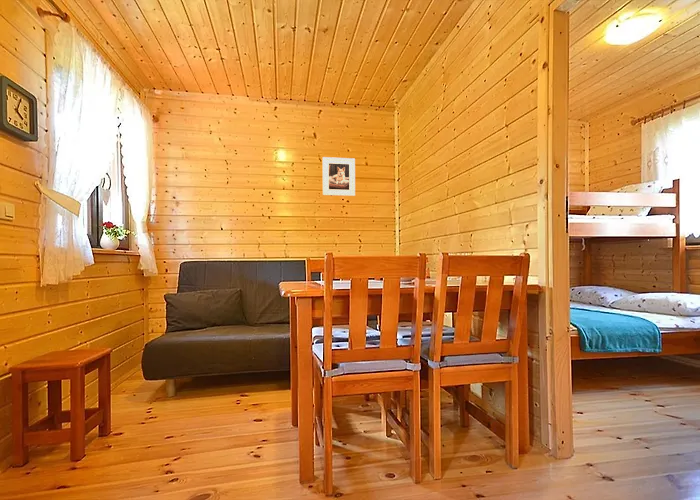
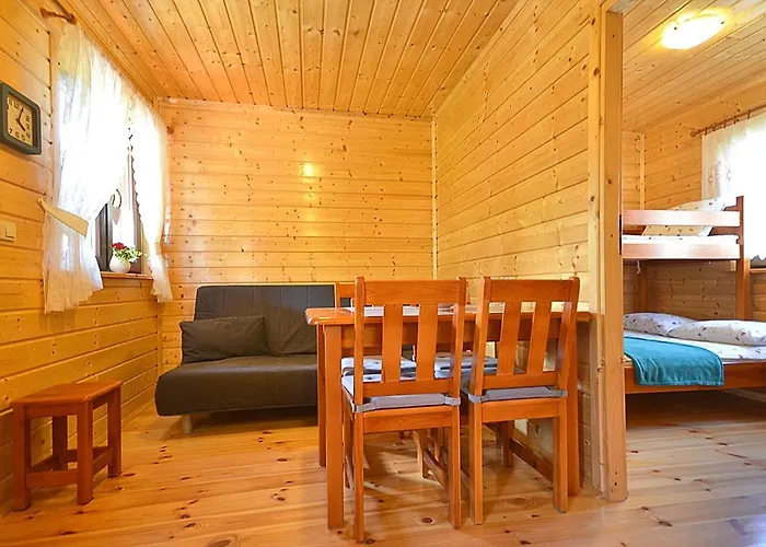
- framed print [322,156,356,197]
